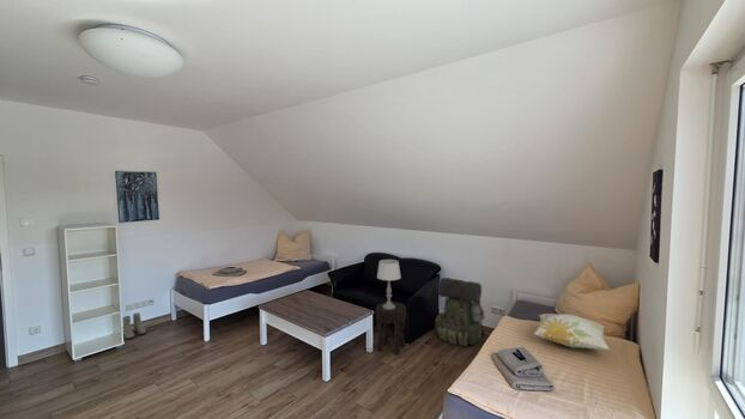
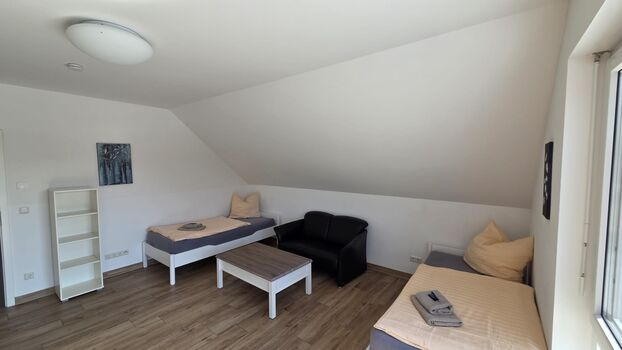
- decorative pillow [533,312,611,351]
- boots [122,311,147,340]
- table lamp [376,259,402,310]
- backpack [434,277,486,347]
- side table [375,300,407,356]
